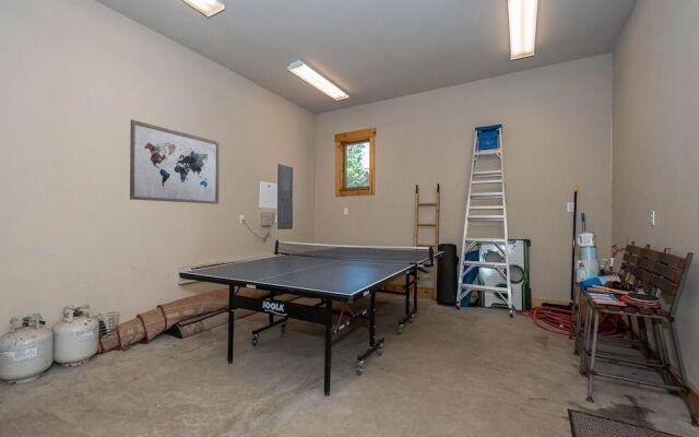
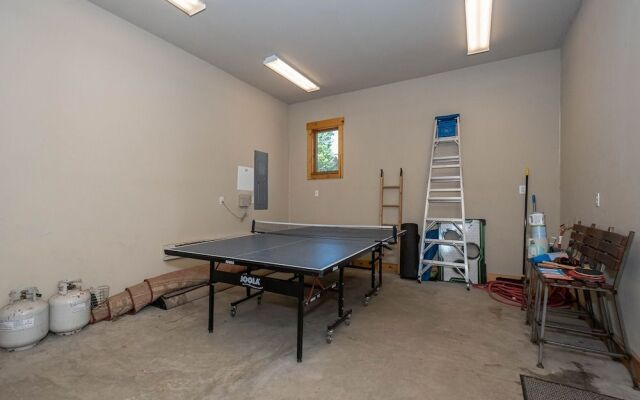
- wall art [129,119,221,205]
